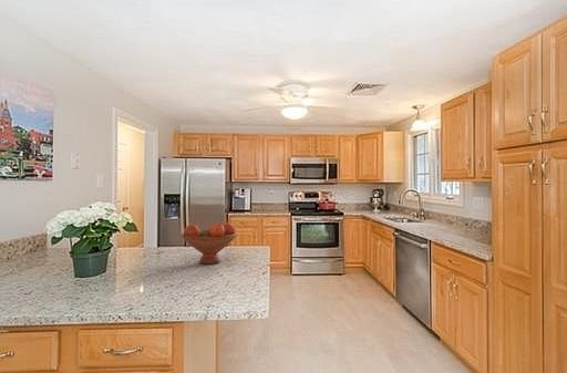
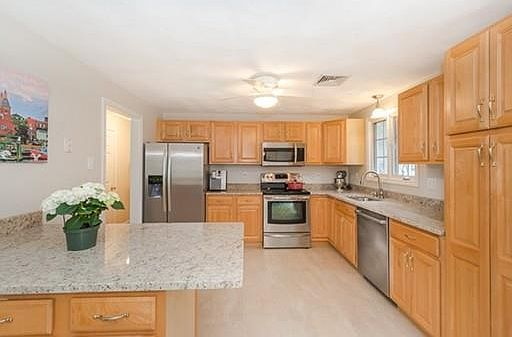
- fruit bowl [181,221,238,266]
